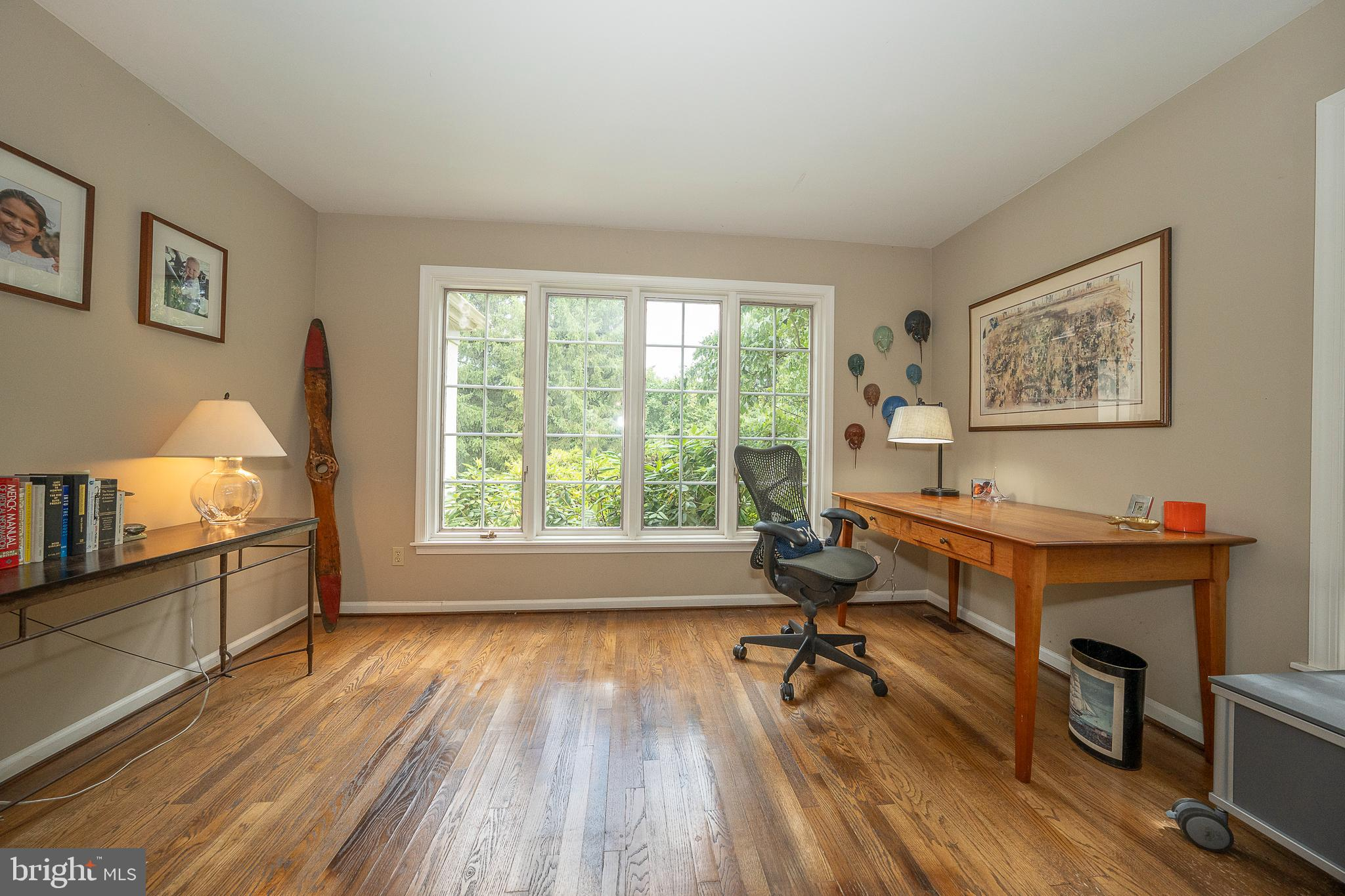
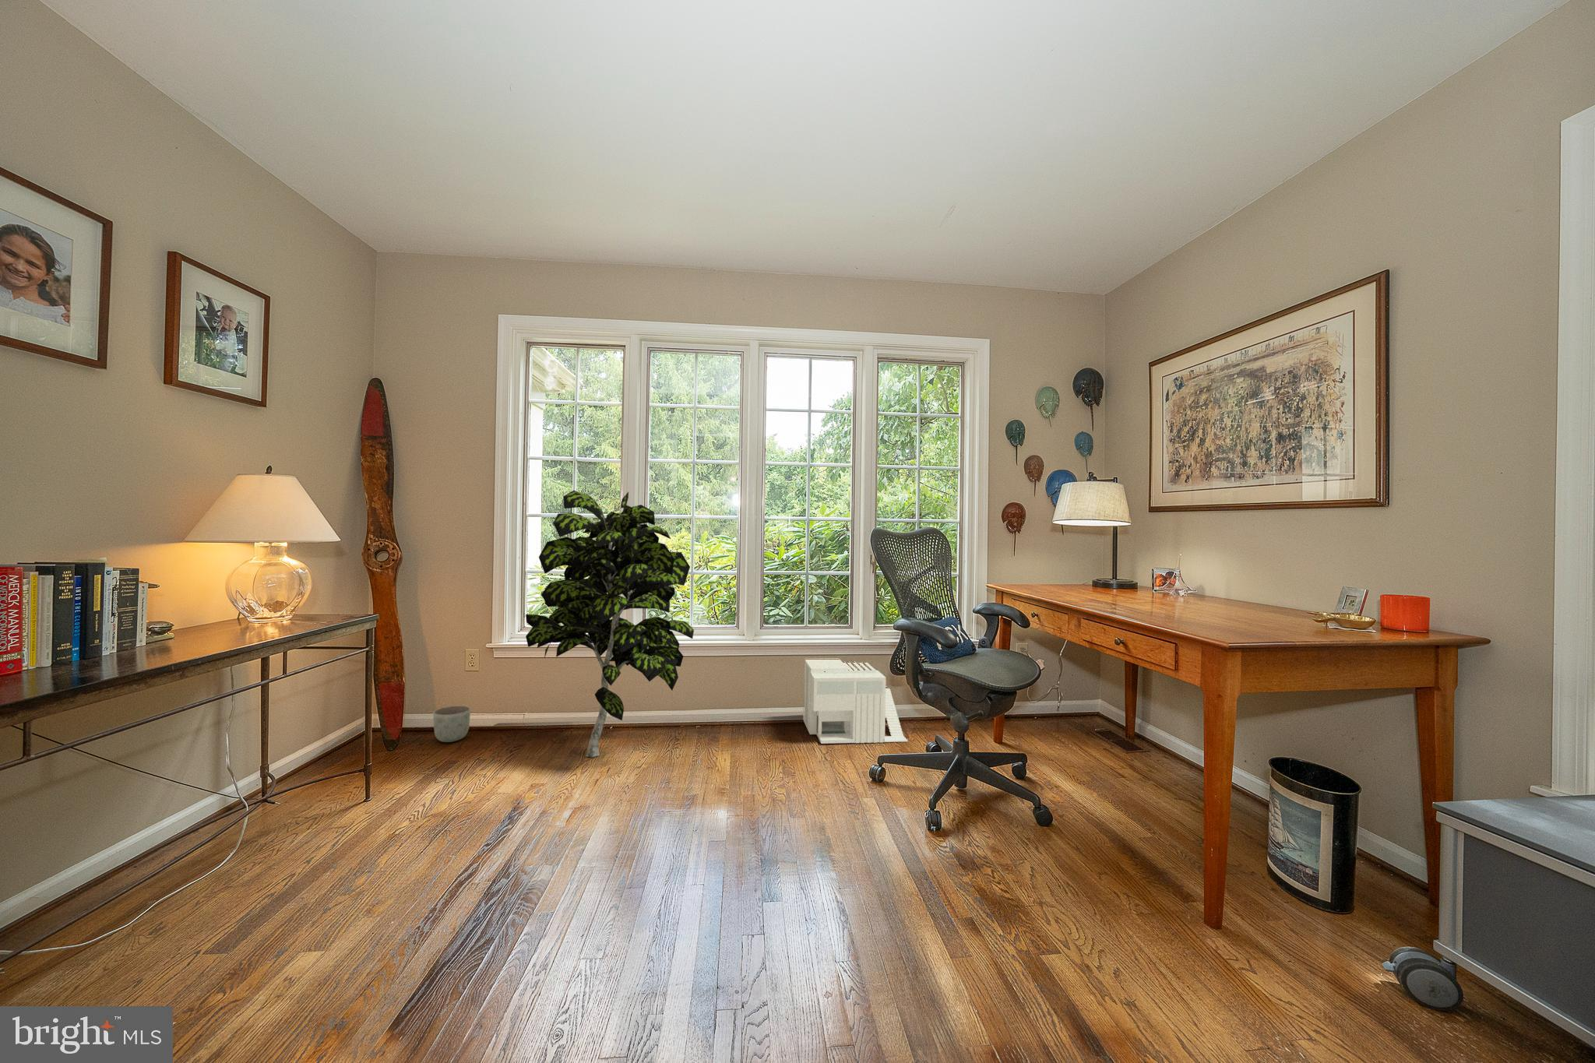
+ indoor plant [525,490,695,758]
+ architectural model [802,658,908,745]
+ planter [432,705,471,743]
